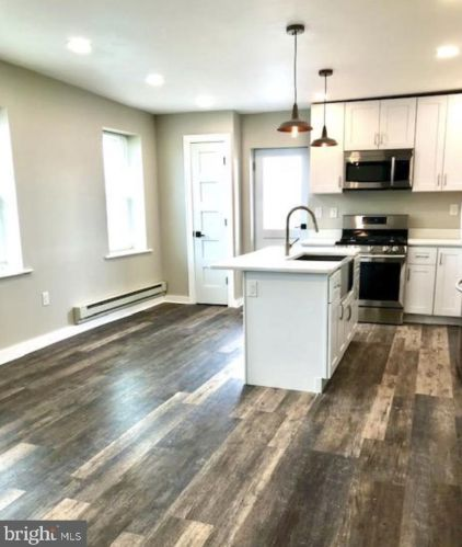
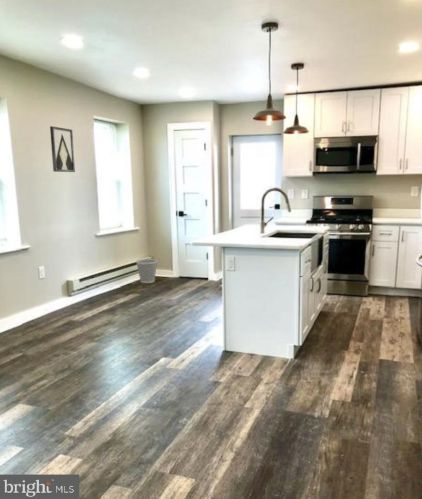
+ wastebasket [135,258,159,284]
+ wall art [49,125,76,173]
